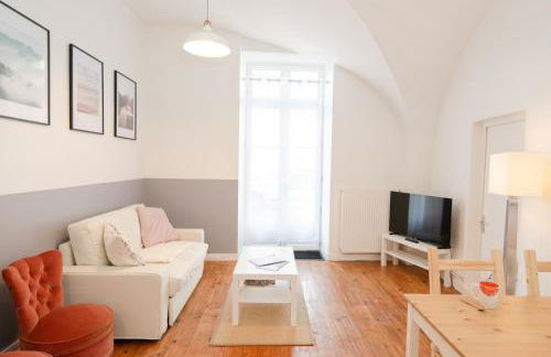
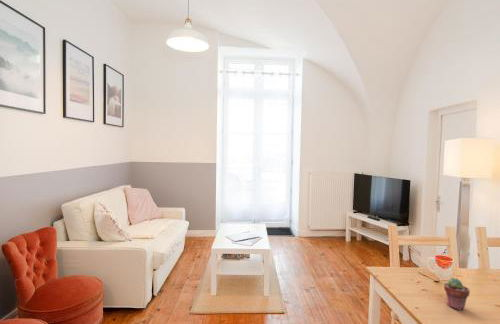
+ potted succulent [443,277,471,311]
